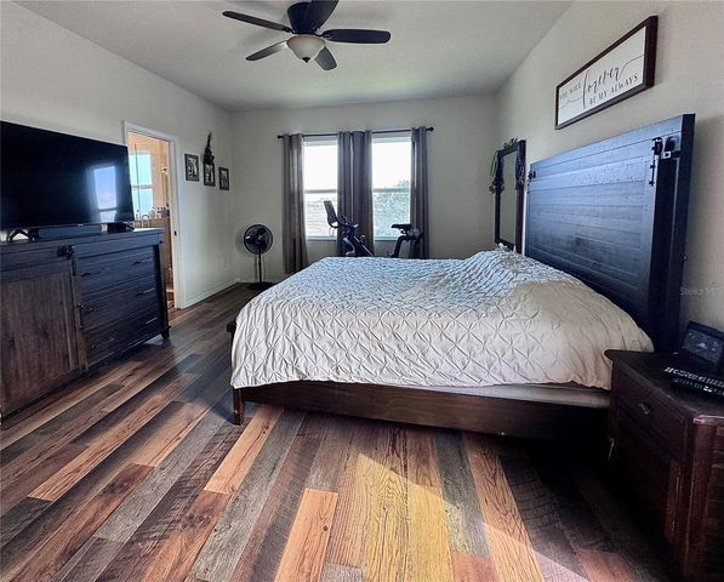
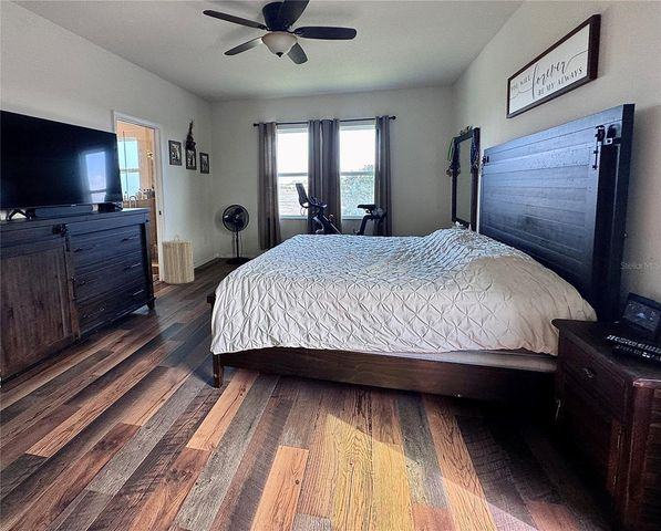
+ laundry hamper [161,233,195,285]
